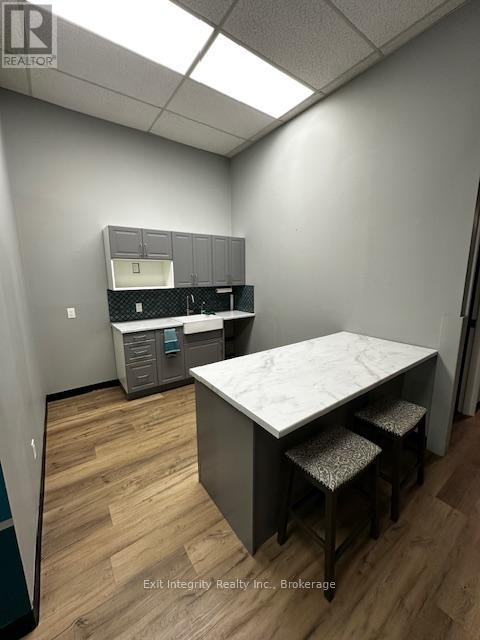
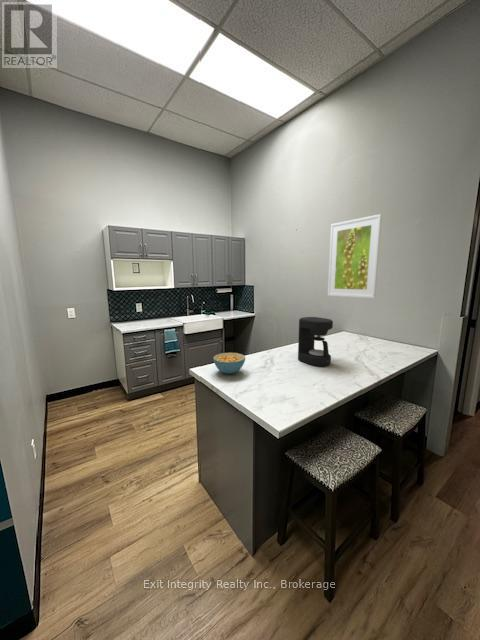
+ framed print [327,213,383,299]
+ coffee maker [297,316,334,367]
+ cereal bowl [212,352,246,375]
